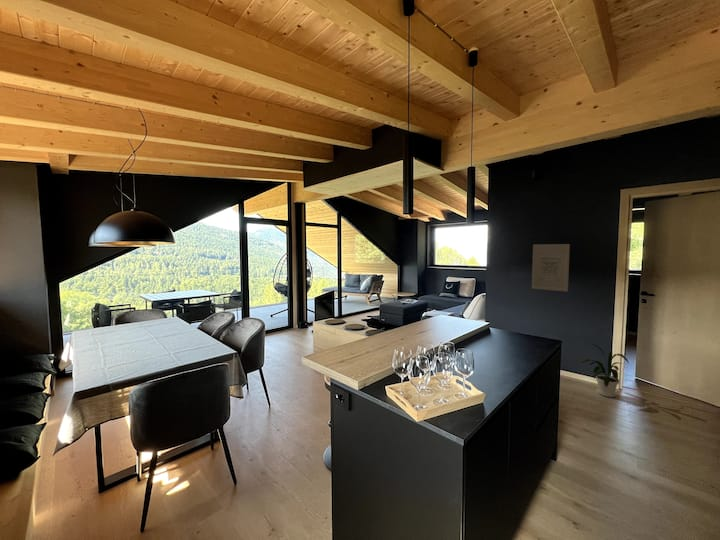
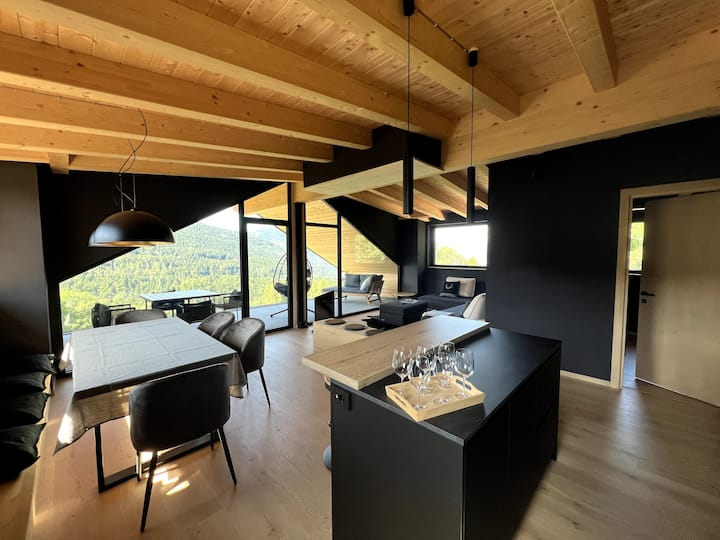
- house plant [579,342,630,398]
- wall art [531,243,571,293]
